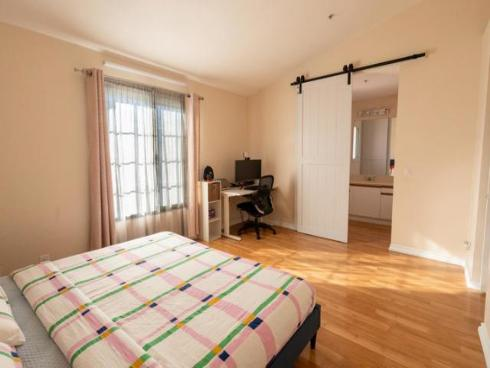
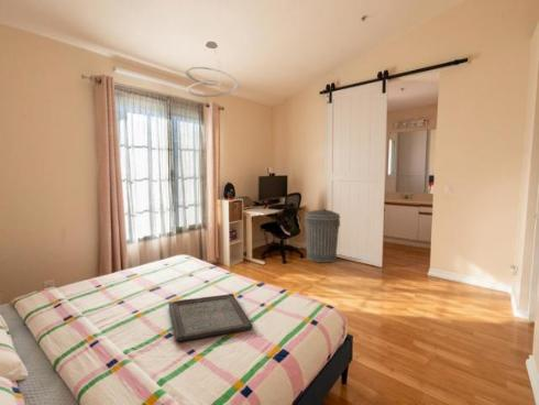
+ trash can [304,207,341,263]
+ serving tray [167,293,254,342]
+ ceiling light fixture [184,41,240,98]
